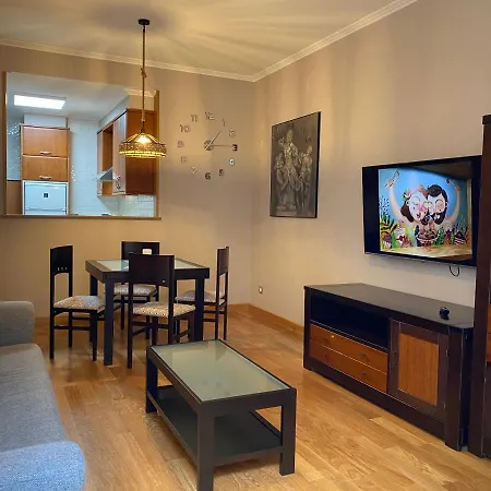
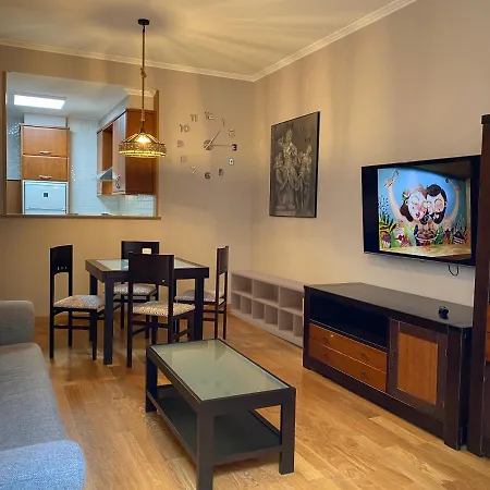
+ shelving unit [229,269,309,348]
